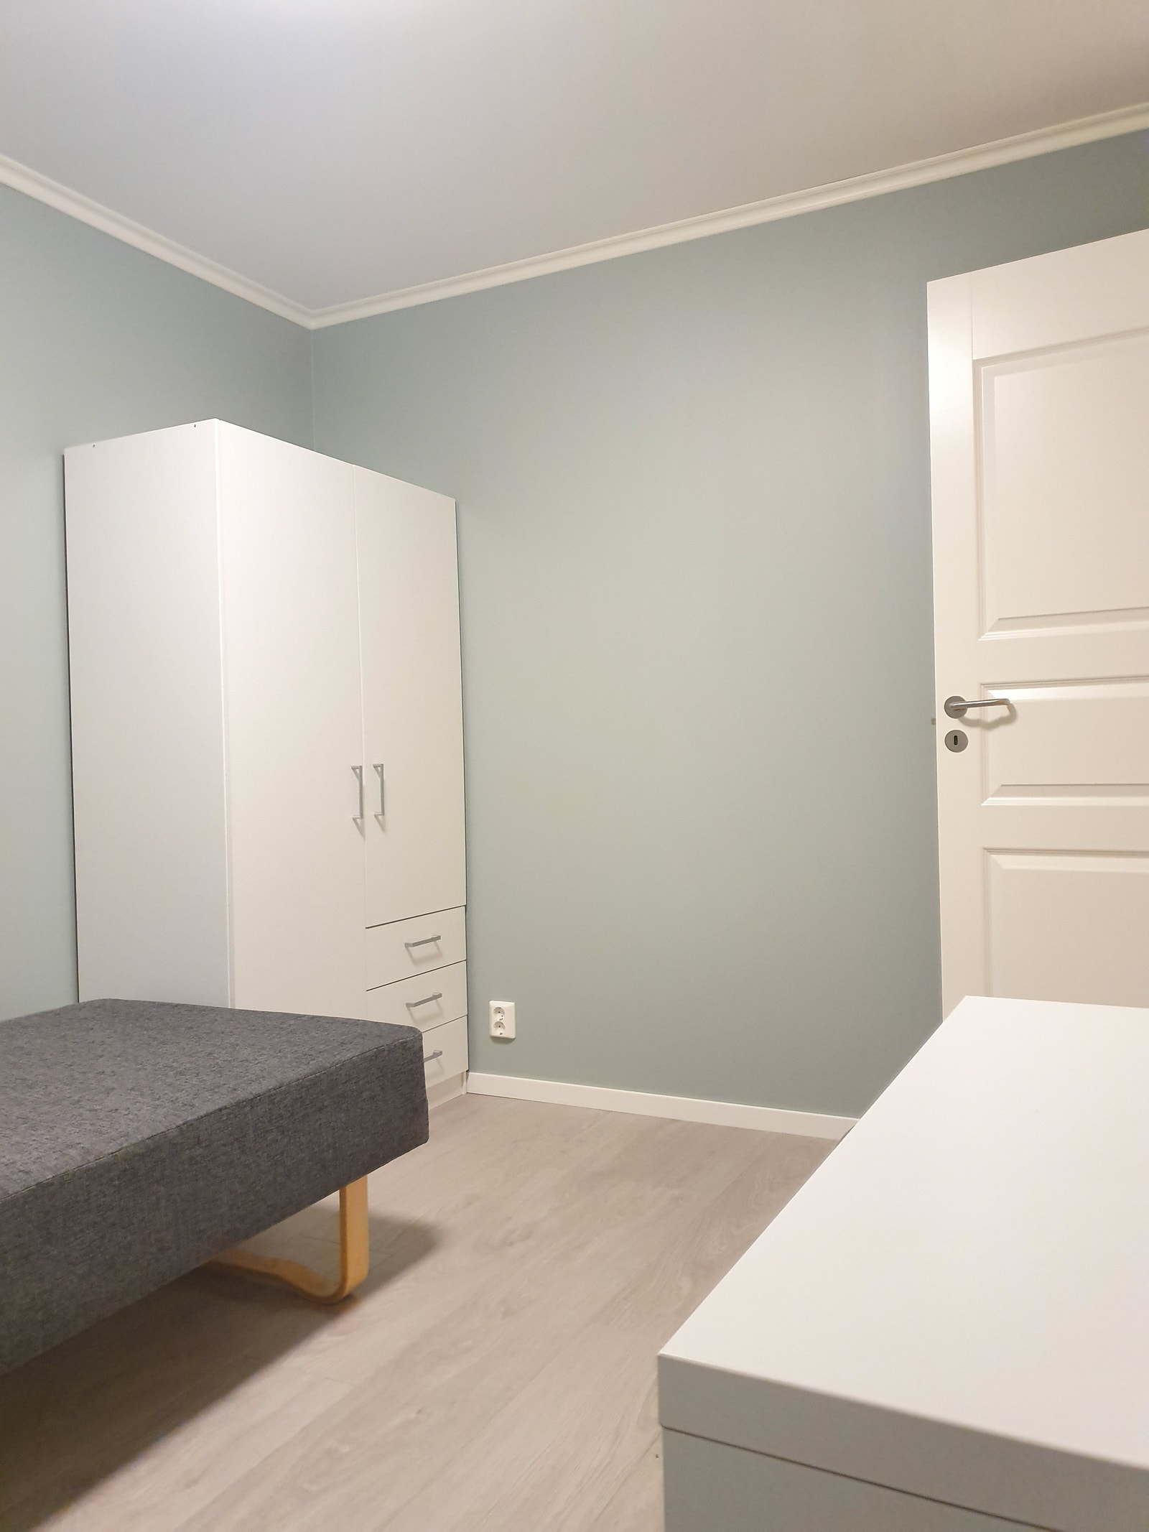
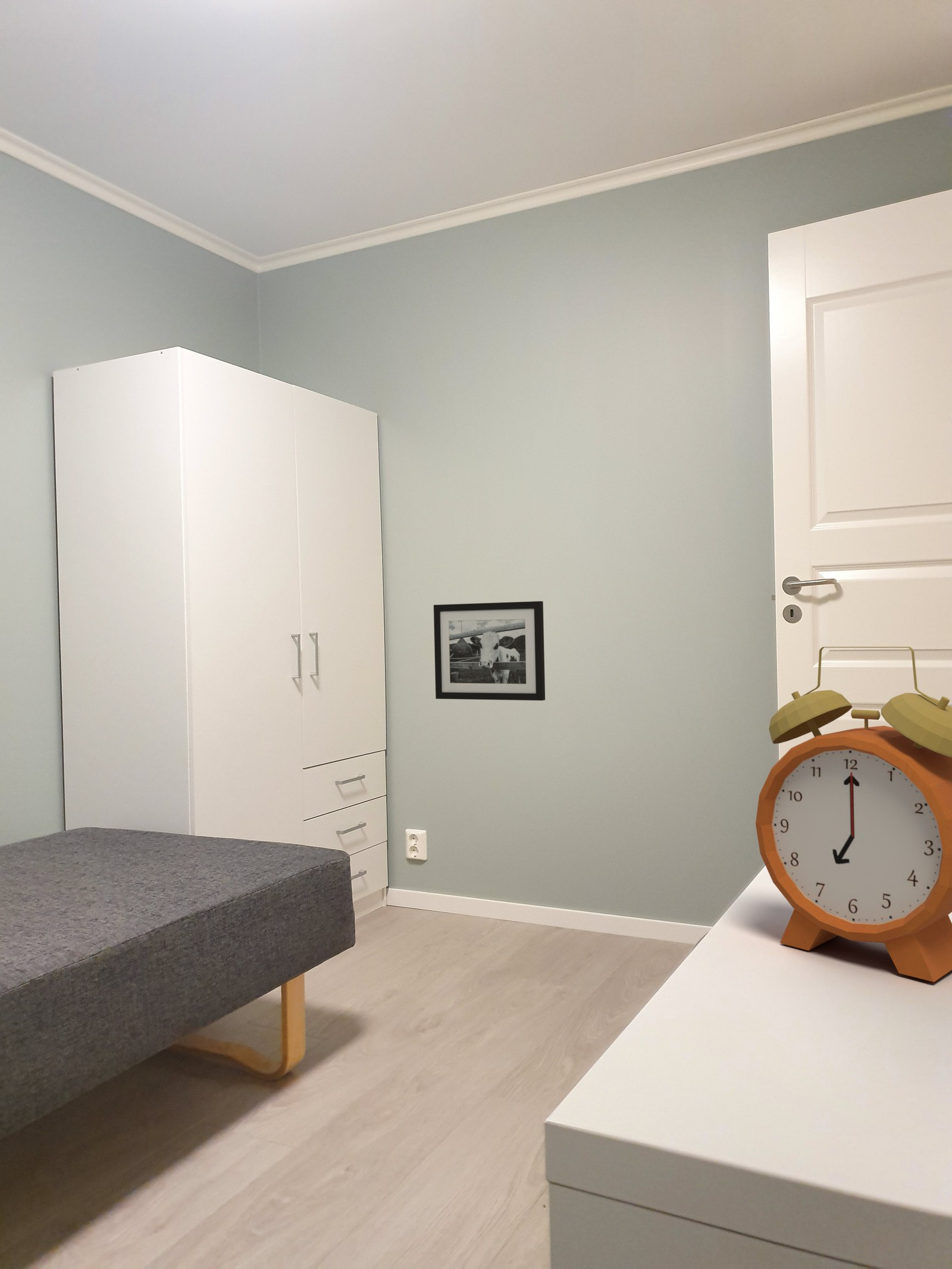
+ picture frame [433,600,546,701]
+ alarm clock [755,646,952,982]
